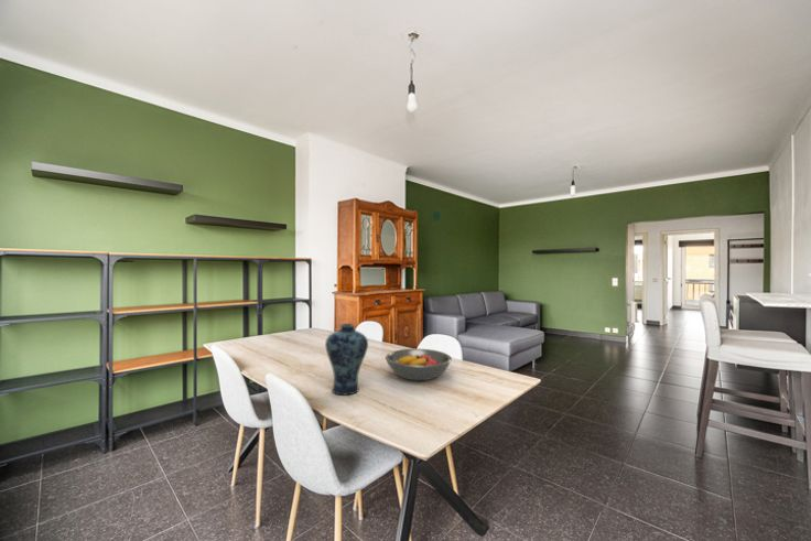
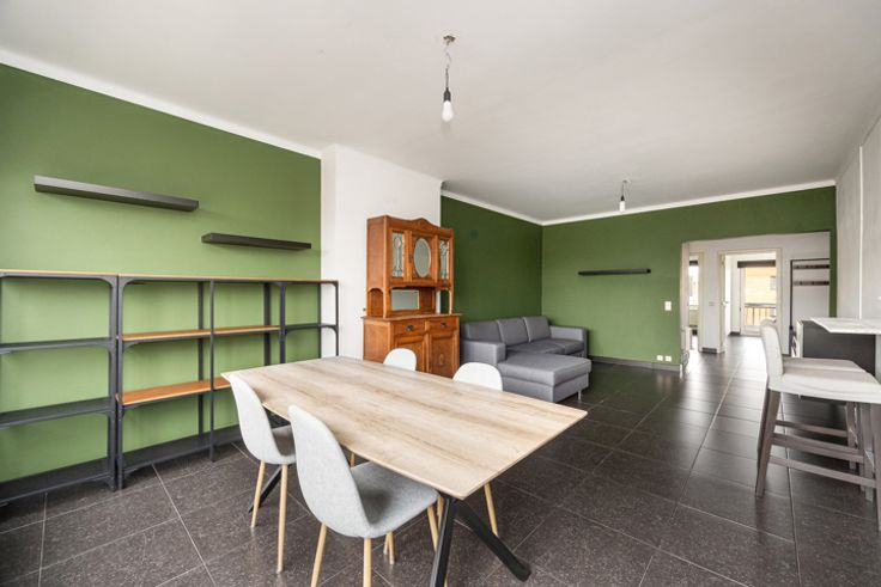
- fruit bowl [385,348,453,381]
- vase [324,323,369,397]
